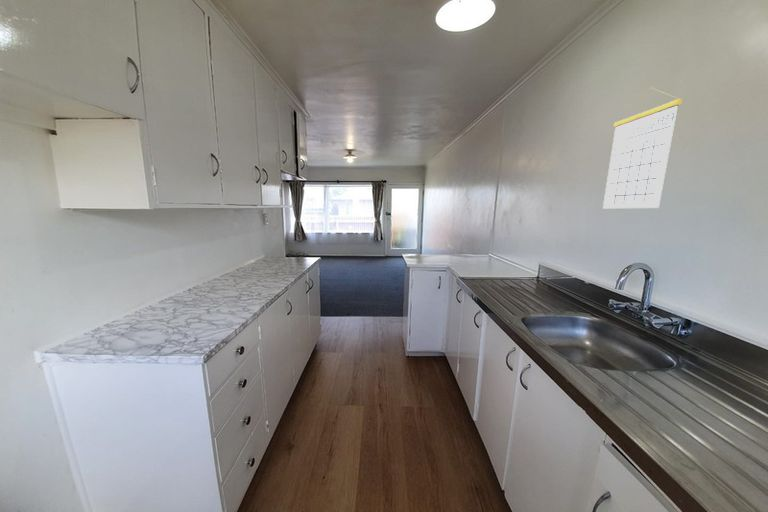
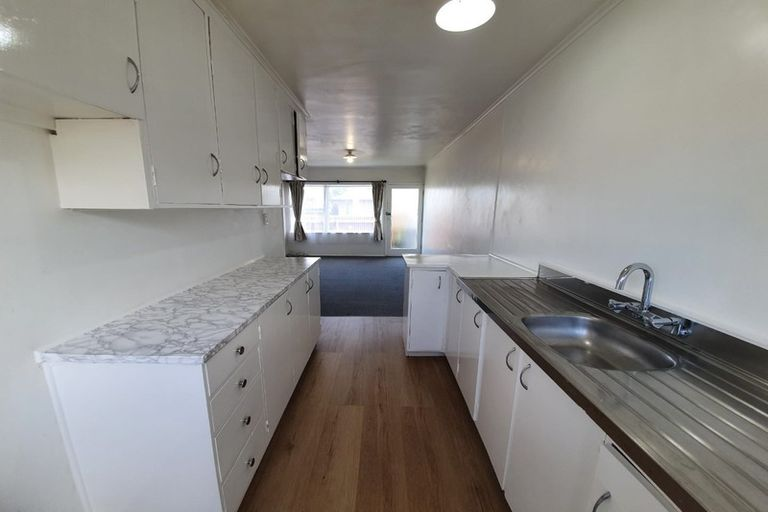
- calendar [602,87,683,209]
